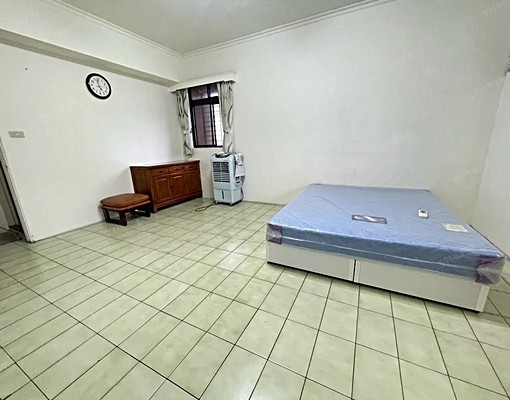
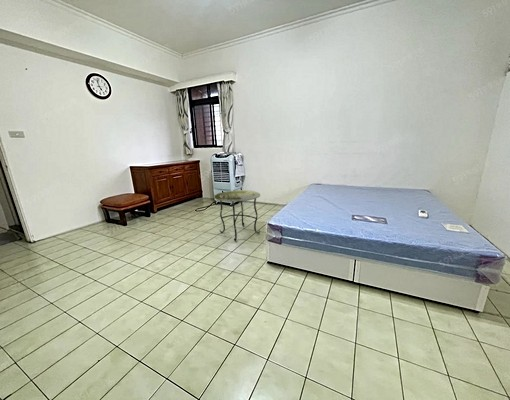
+ side table [213,189,261,242]
